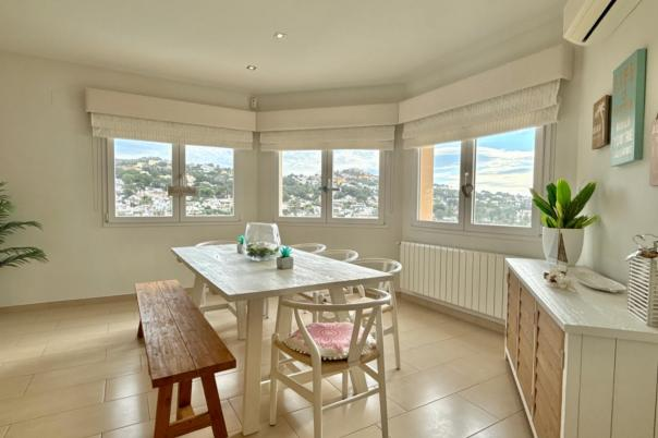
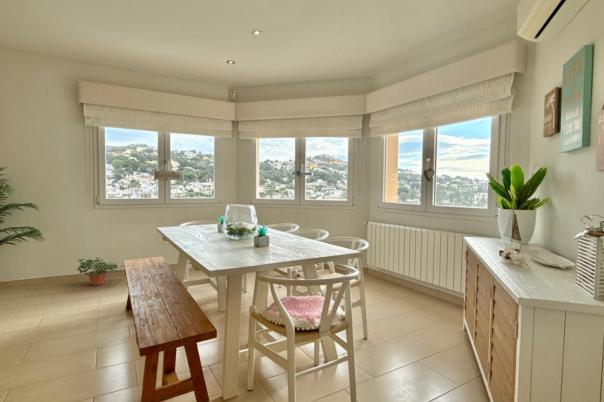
+ potted plant [76,257,125,287]
